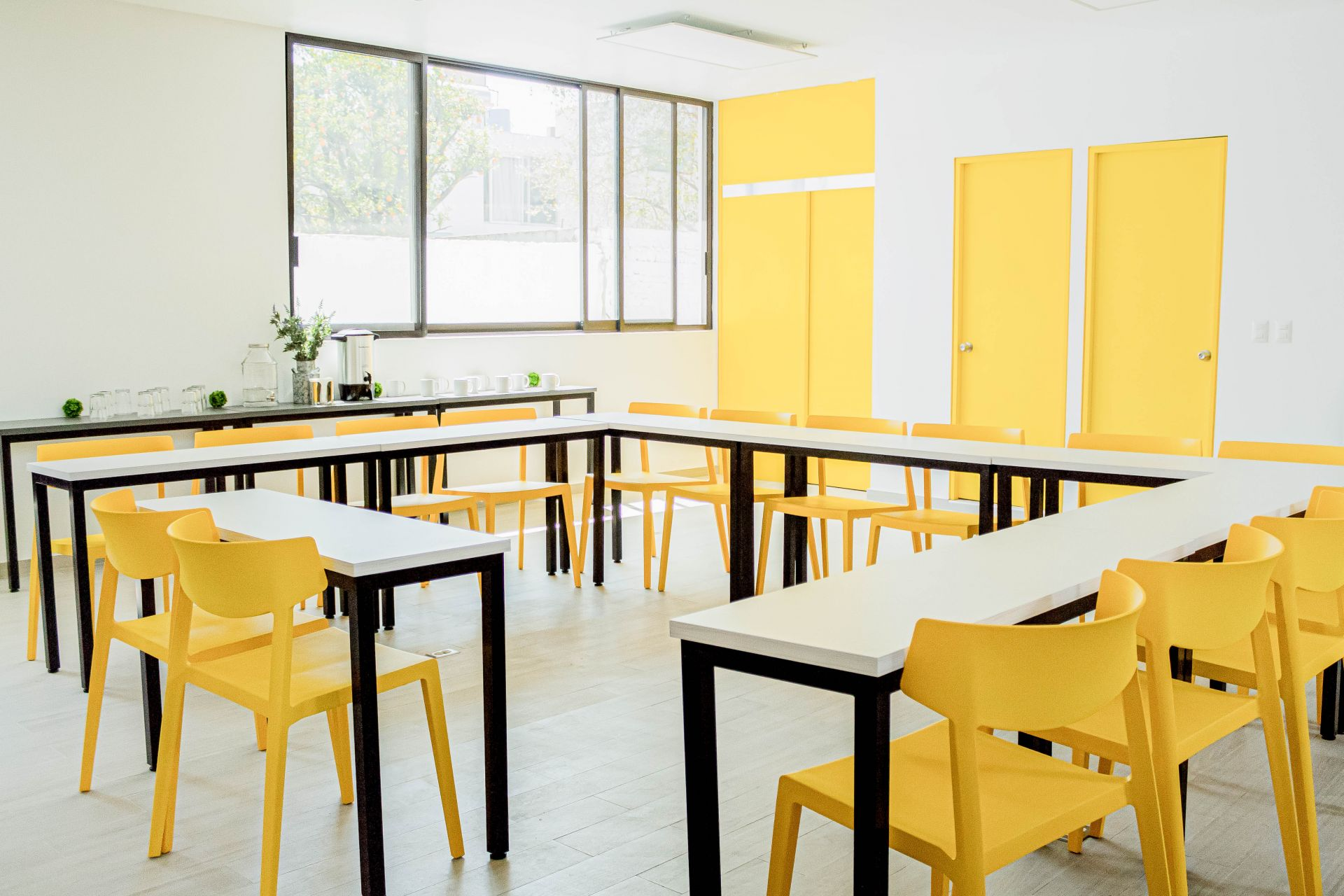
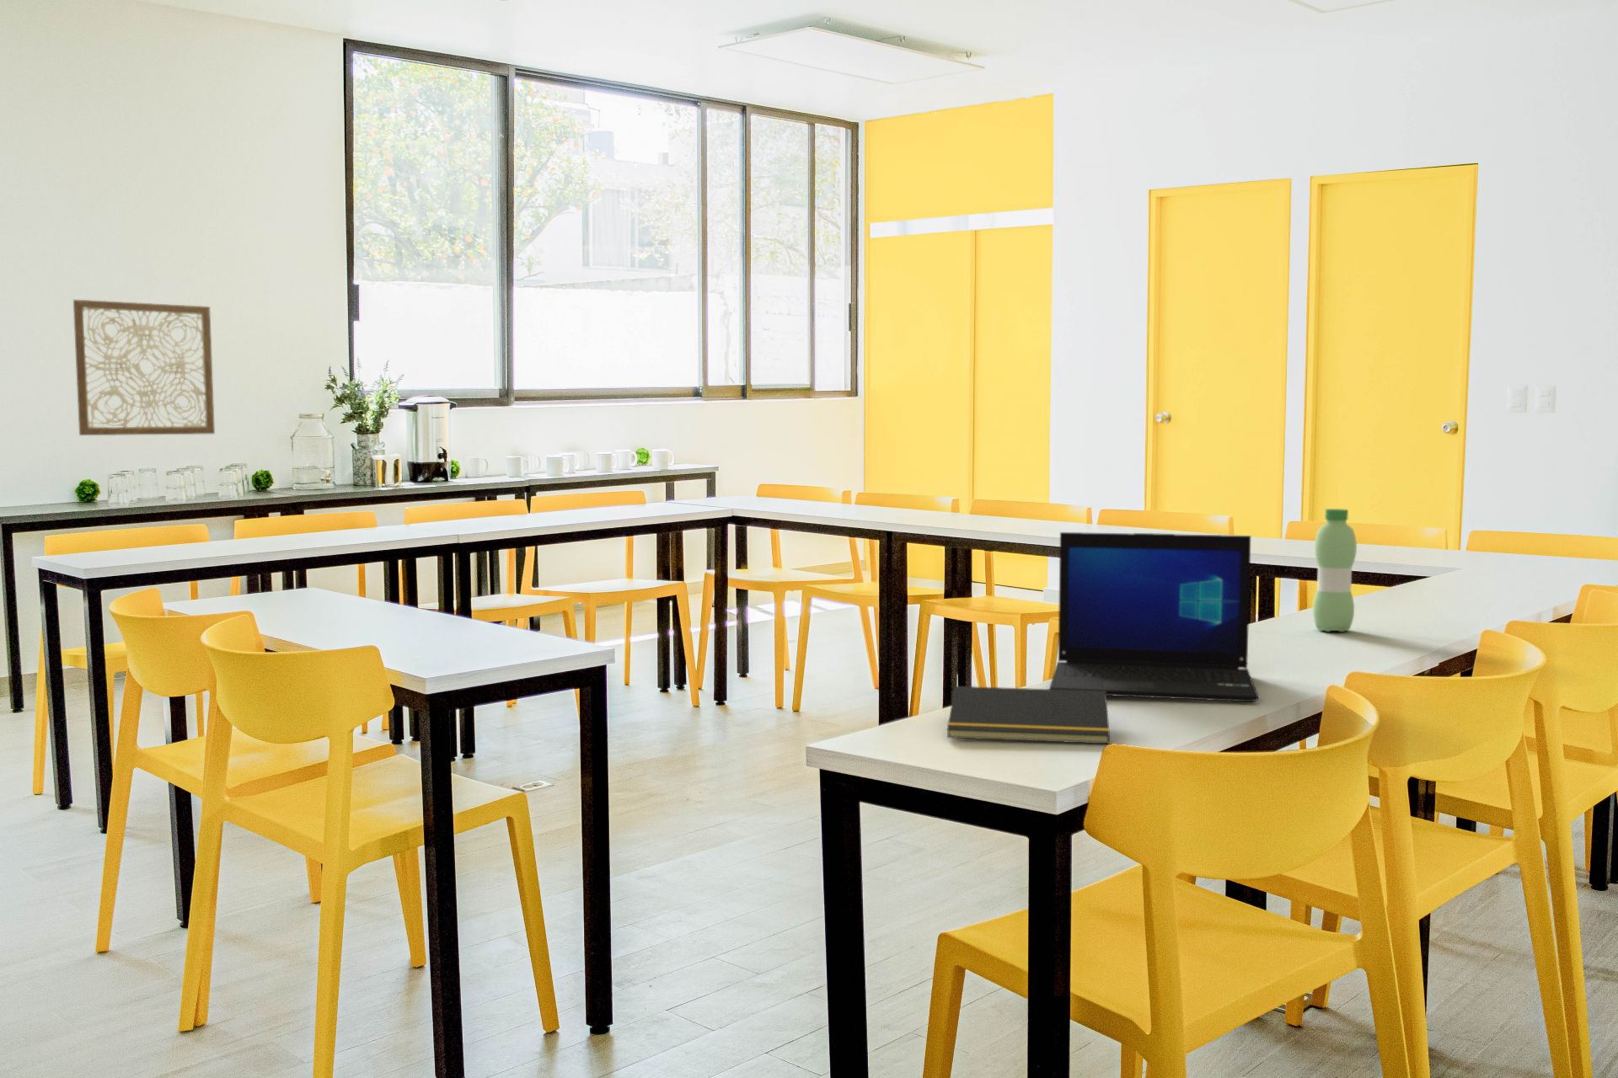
+ laptop [1049,532,1259,703]
+ water bottle [1312,508,1358,633]
+ wall art [72,298,215,437]
+ notepad [946,686,1111,745]
